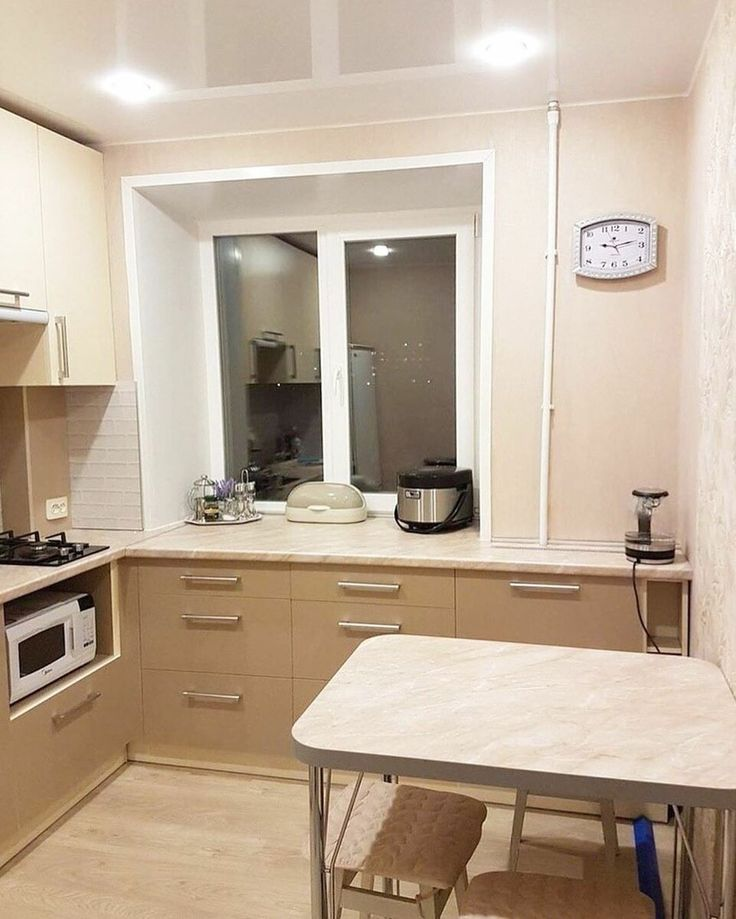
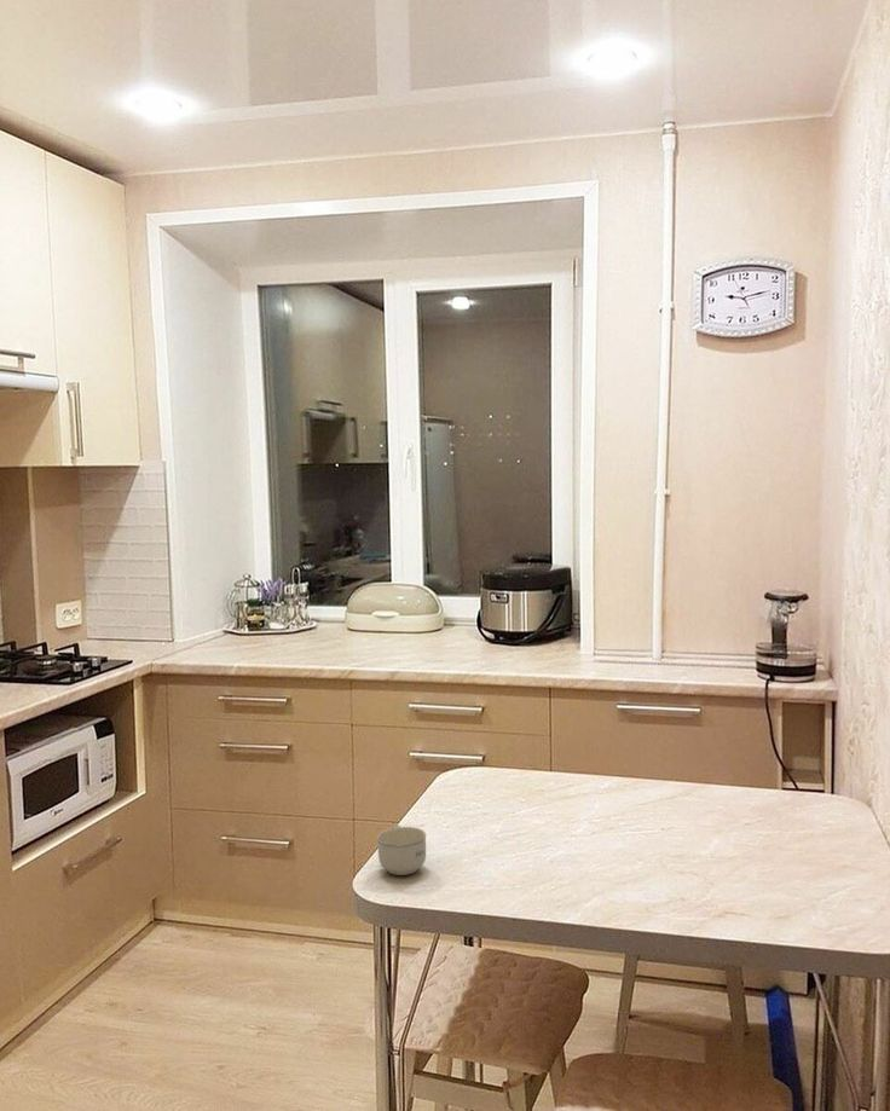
+ cup [376,823,427,876]
